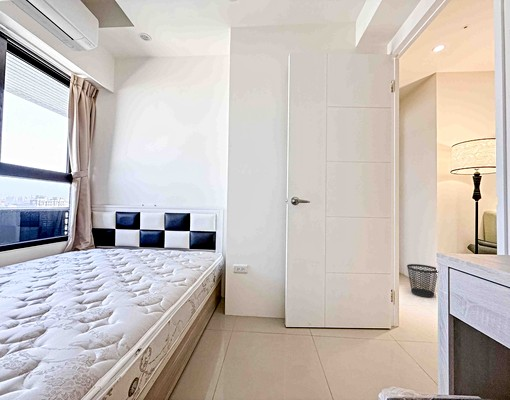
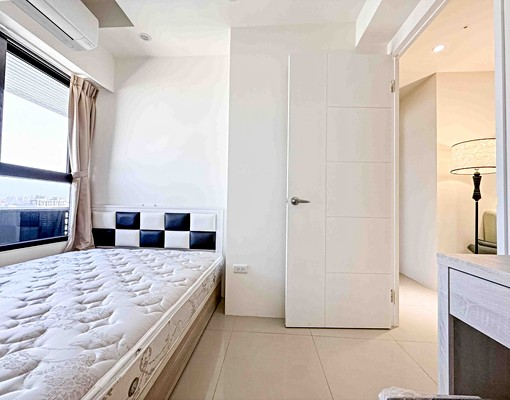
- wastebasket [406,263,438,298]
